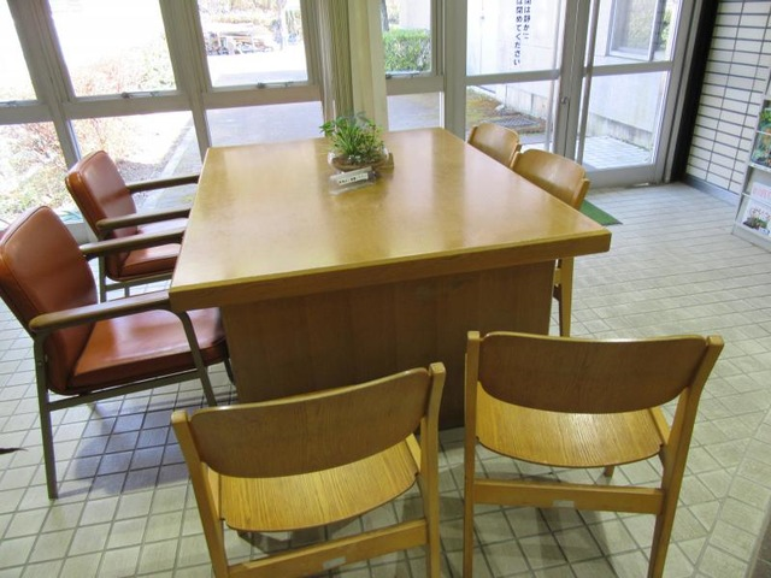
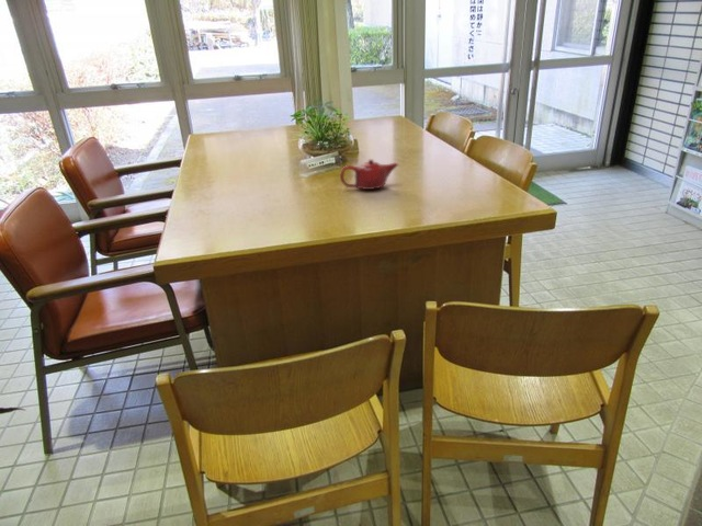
+ teapot [339,158,399,191]
